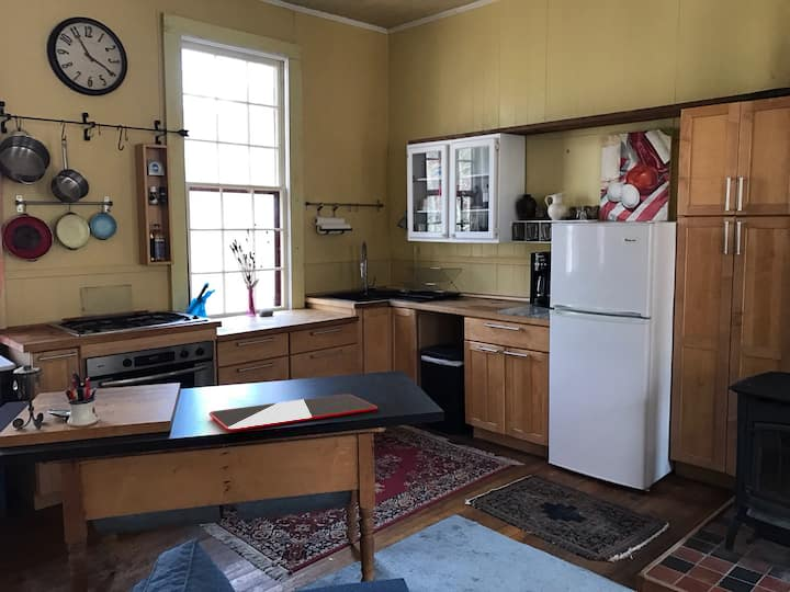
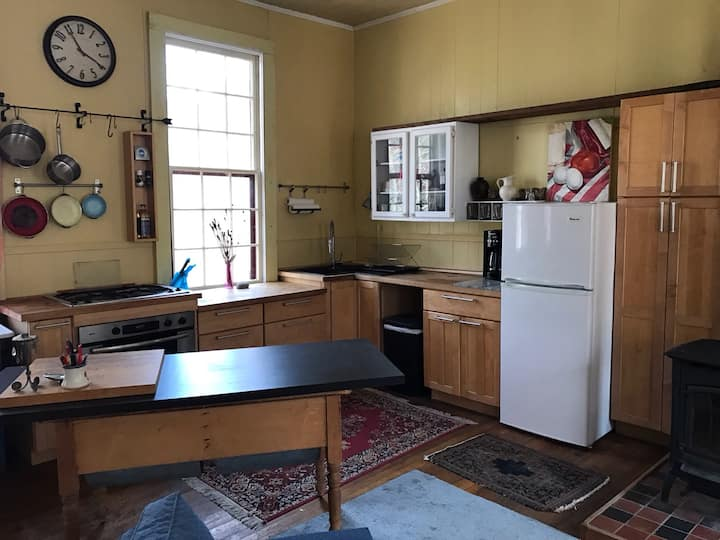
- cutting board [208,394,379,432]
